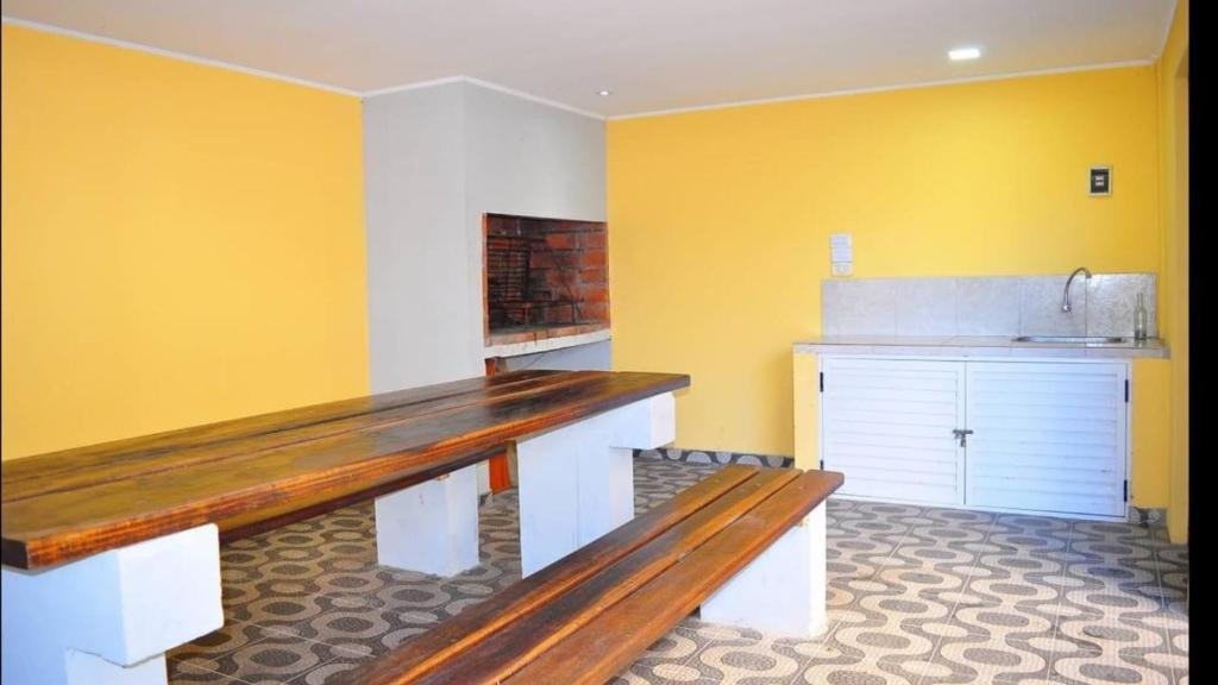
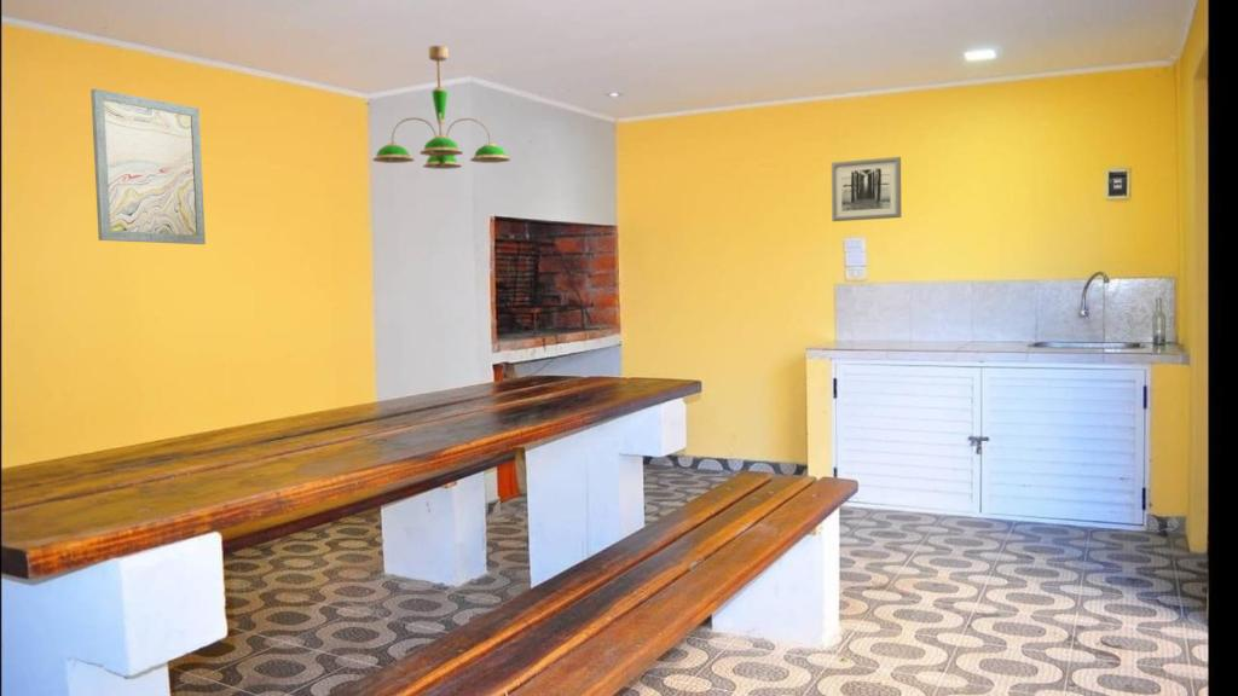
+ wall art [89,87,207,245]
+ wall art [831,156,902,222]
+ ceiling light fixture [371,45,511,170]
